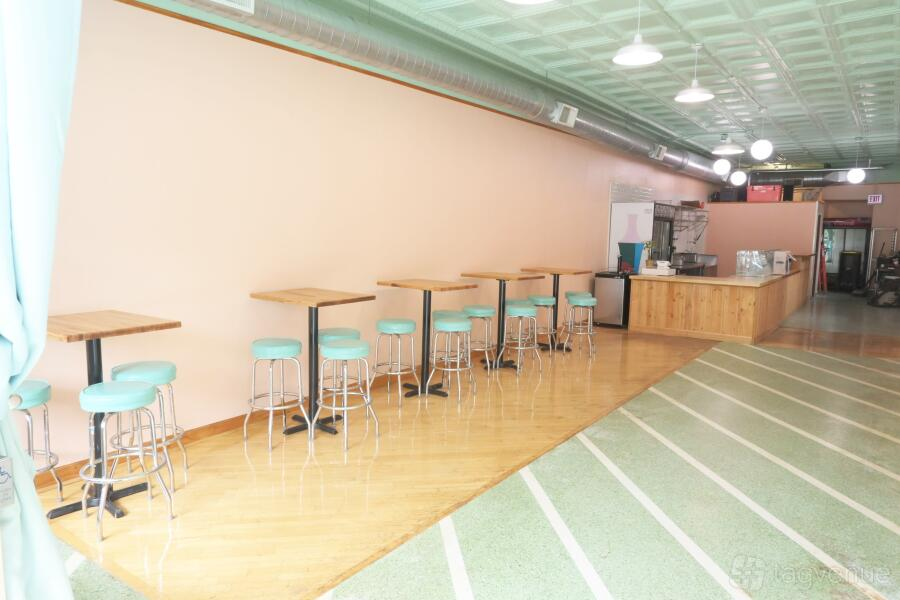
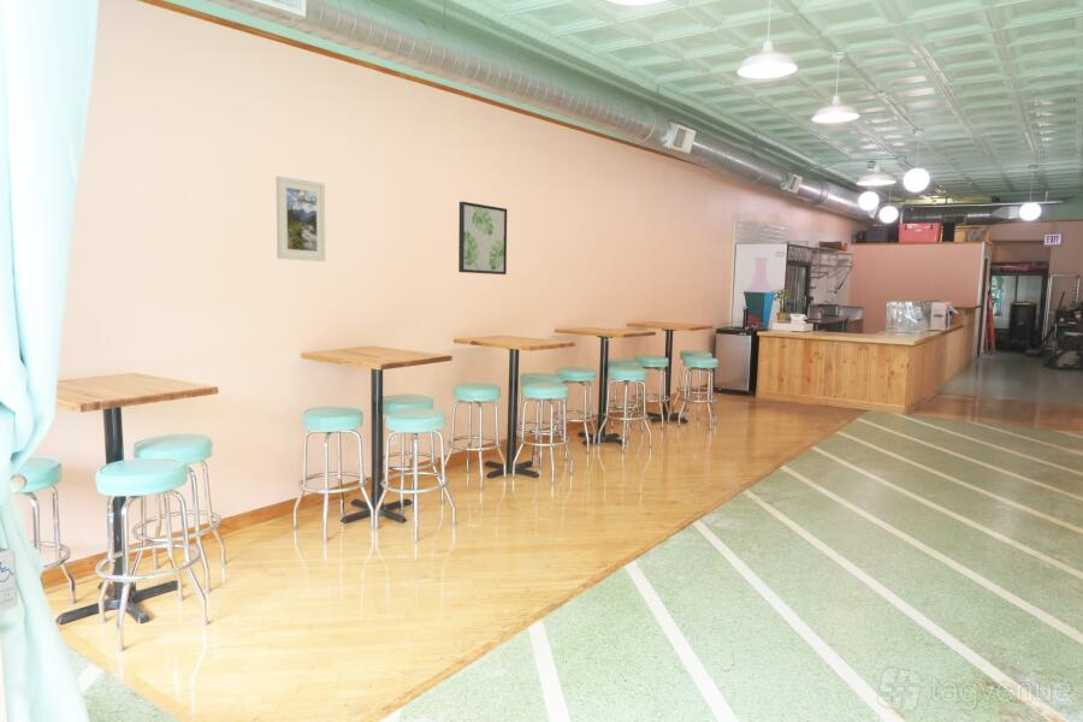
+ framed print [274,174,326,262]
+ wall art [457,201,508,276]
